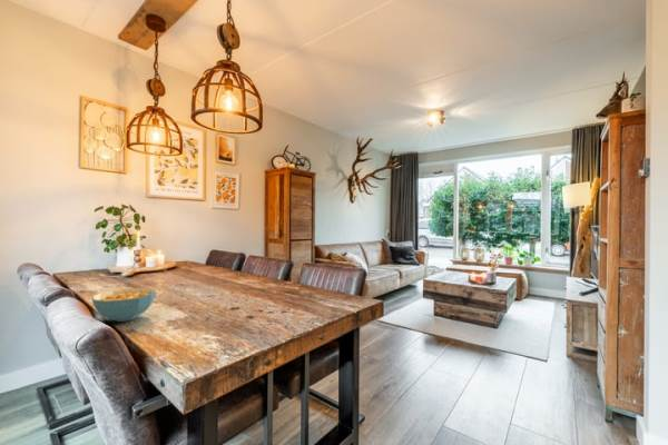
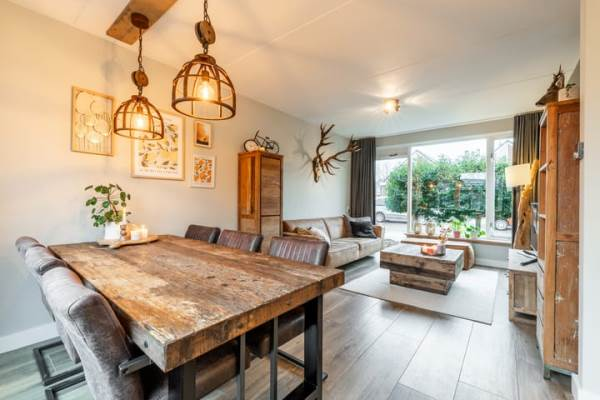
- cereal bowl [91,287,157,323]
